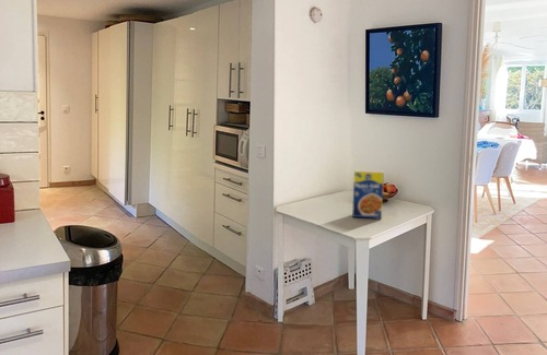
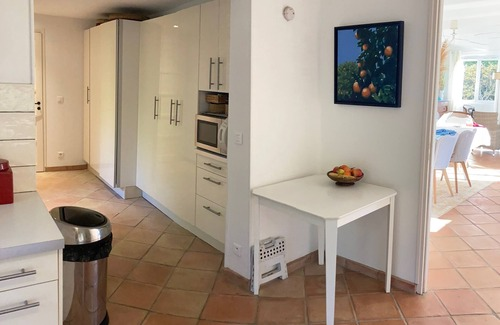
- legume [351,169,385,220]
